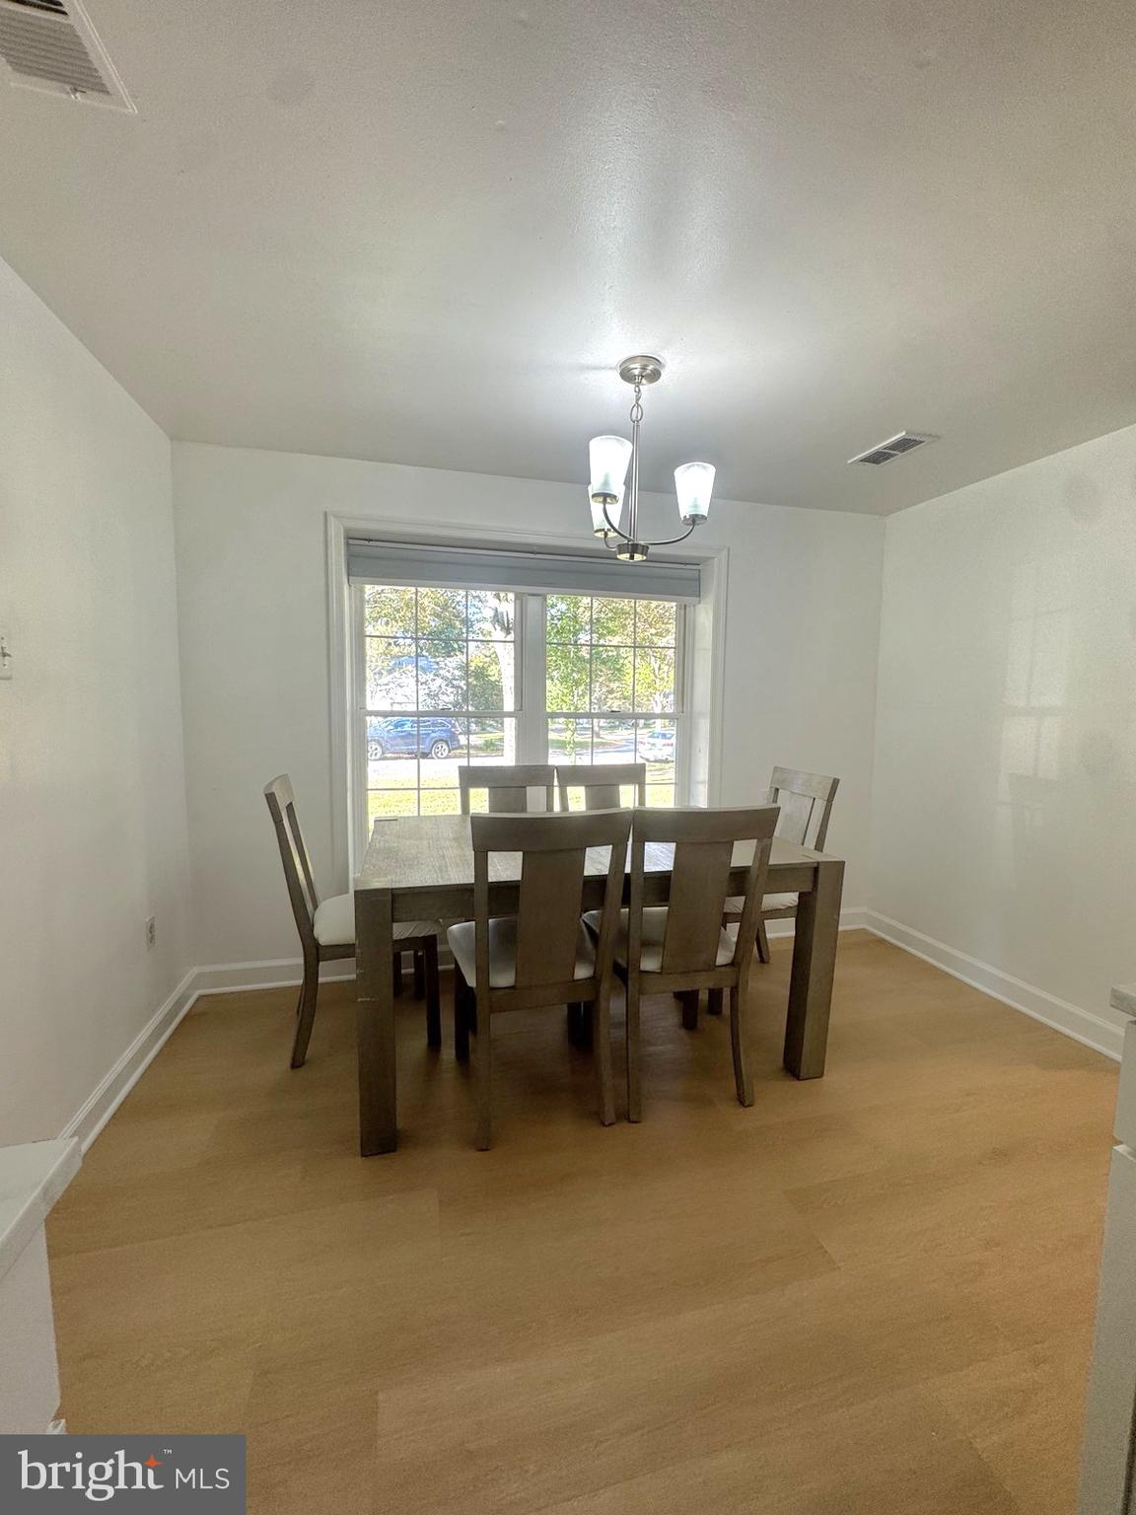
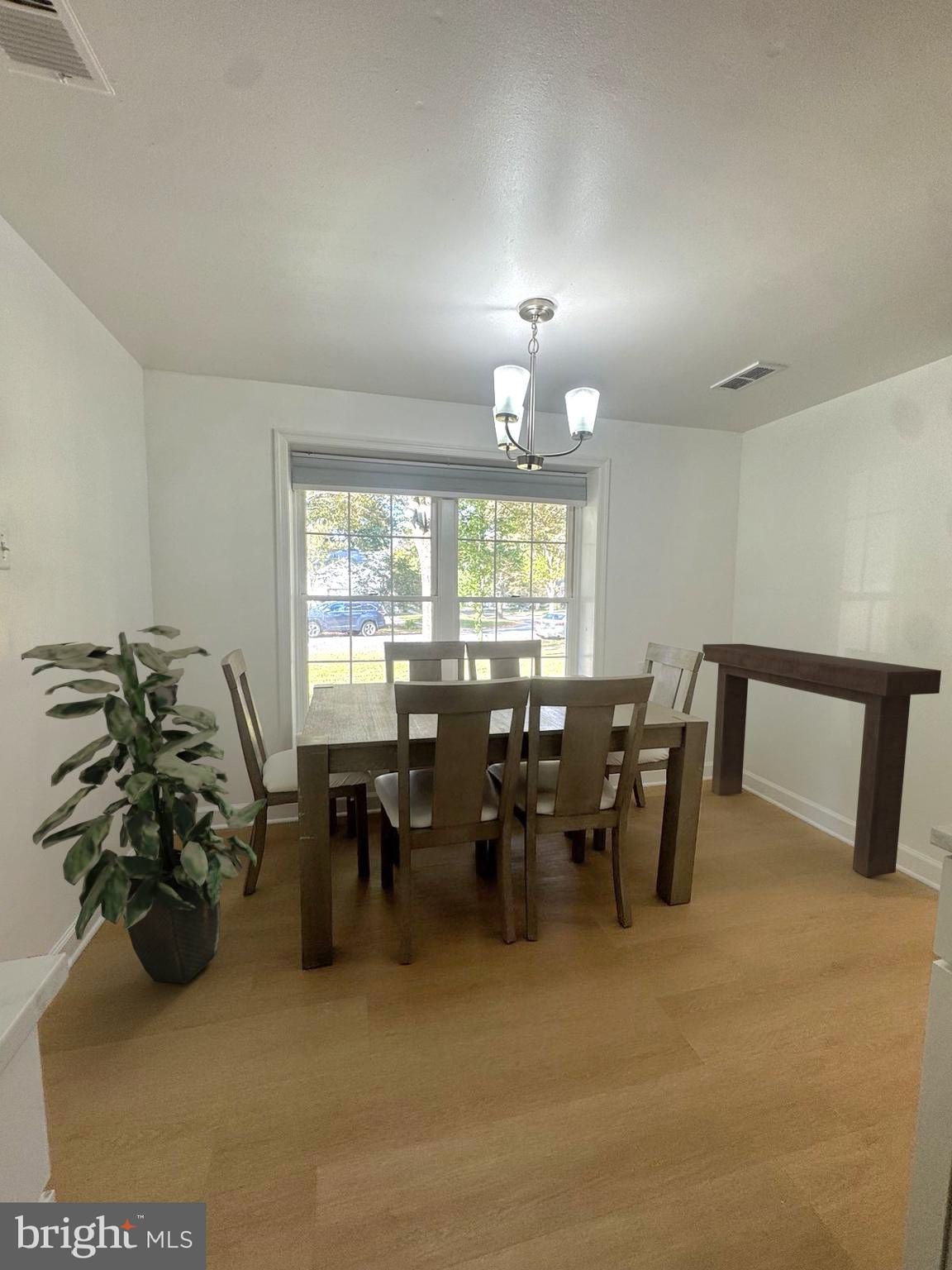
+ indoor plant [21,624,268,984]
+ console table [702,643,942,878]
